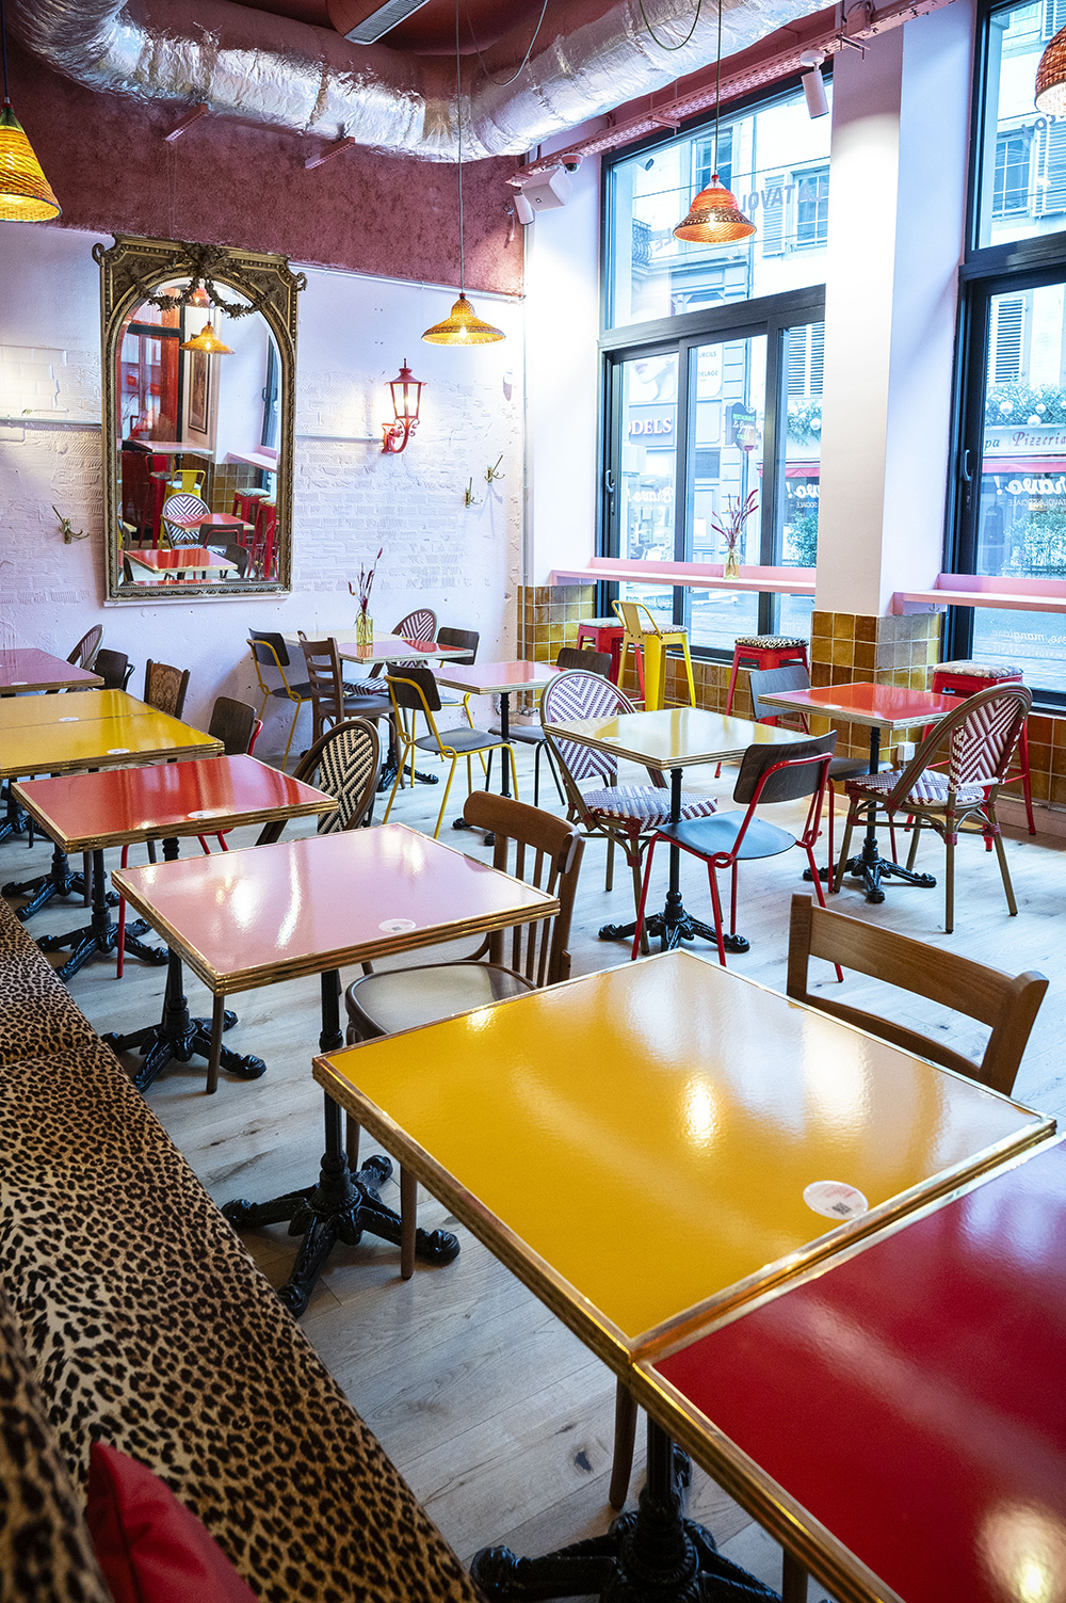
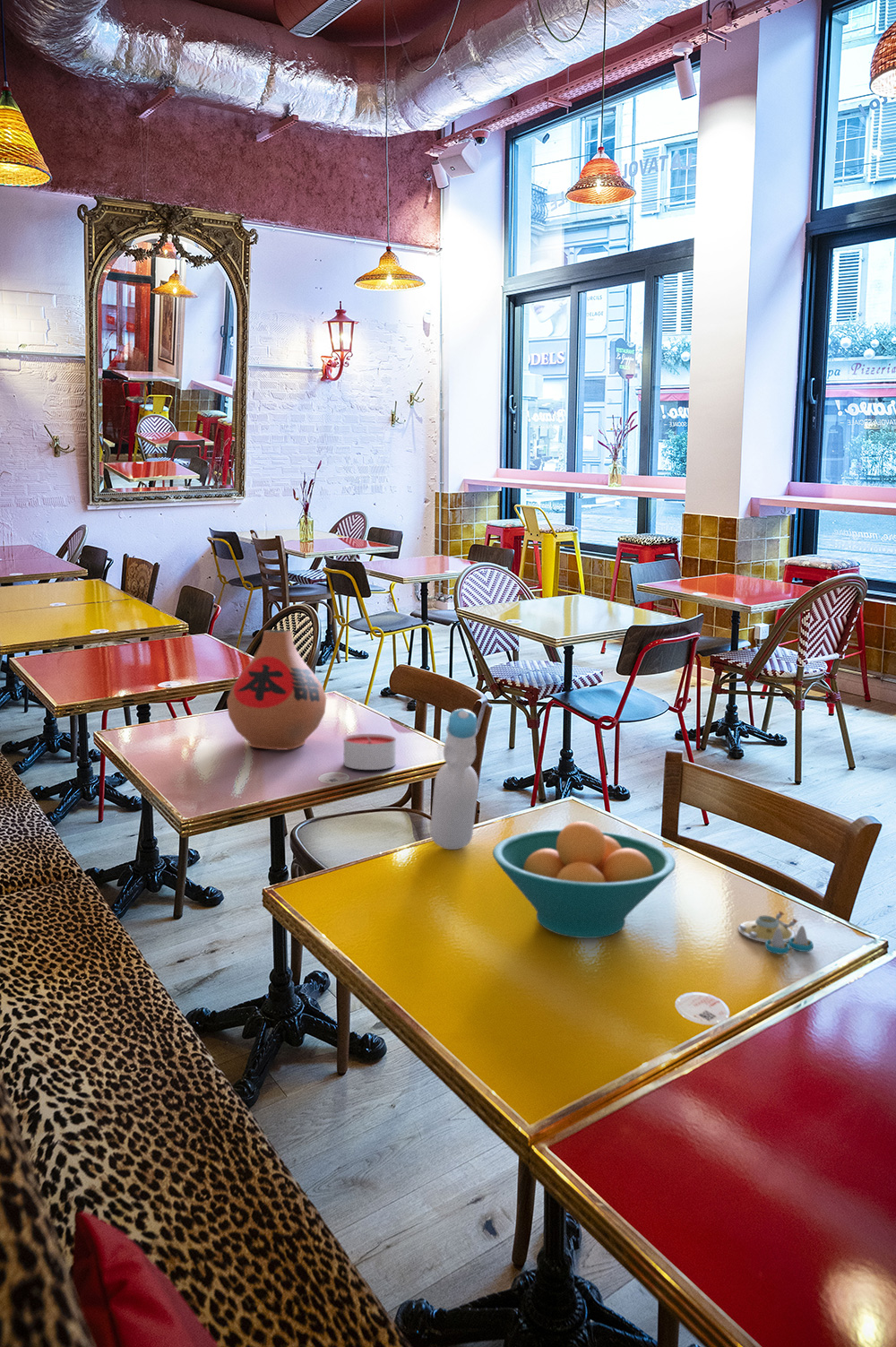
+ salt and pepper shaker set [737,910,814,955]
+ candle [343,733,397,771]
+ fruit bowl [492,820,676,939]
+ vase [226,629,327,751]
+ bottle [429,708,479,851]
